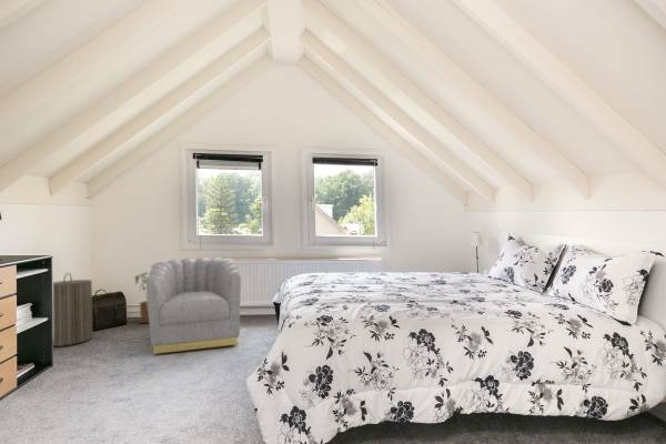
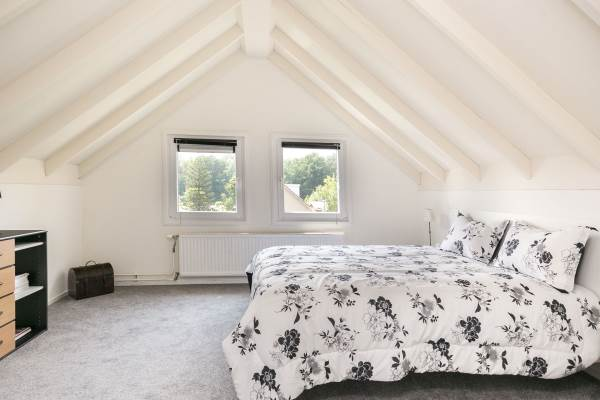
- house plant [133,263,155,324]
- laundry hamper [52,272,93,347]
- armchair [145,256,242,355]
